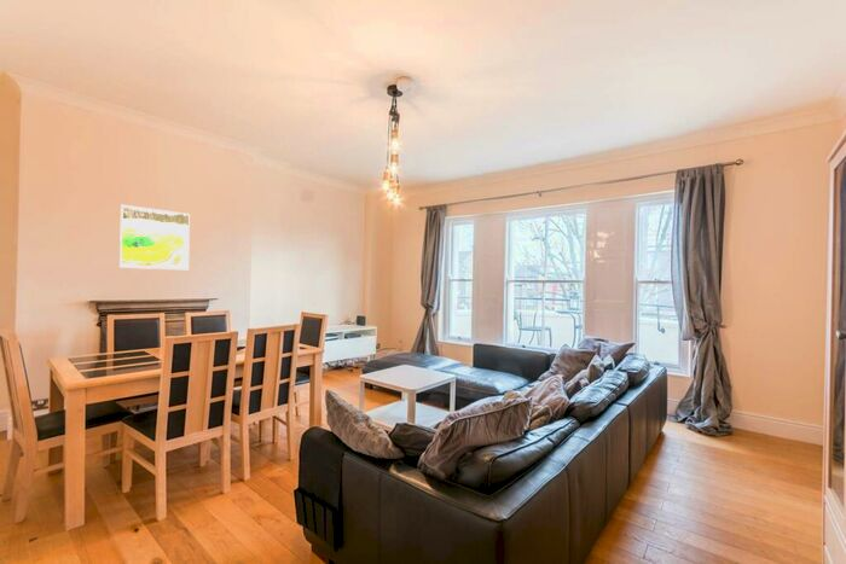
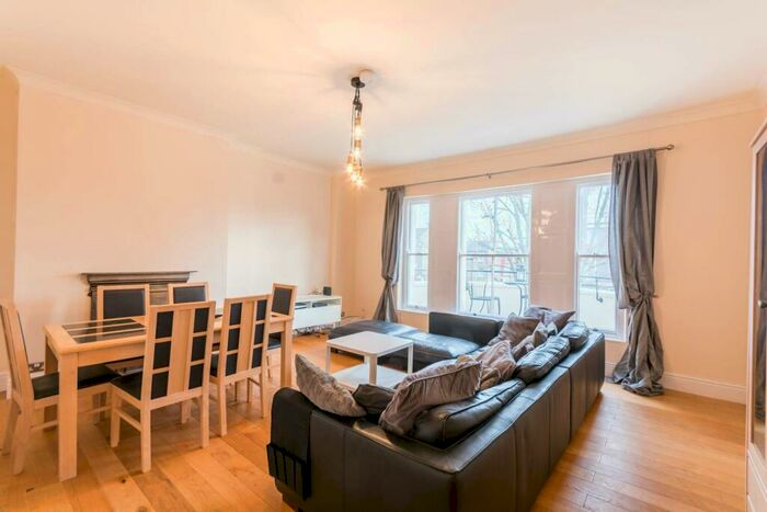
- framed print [118,204,191,271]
